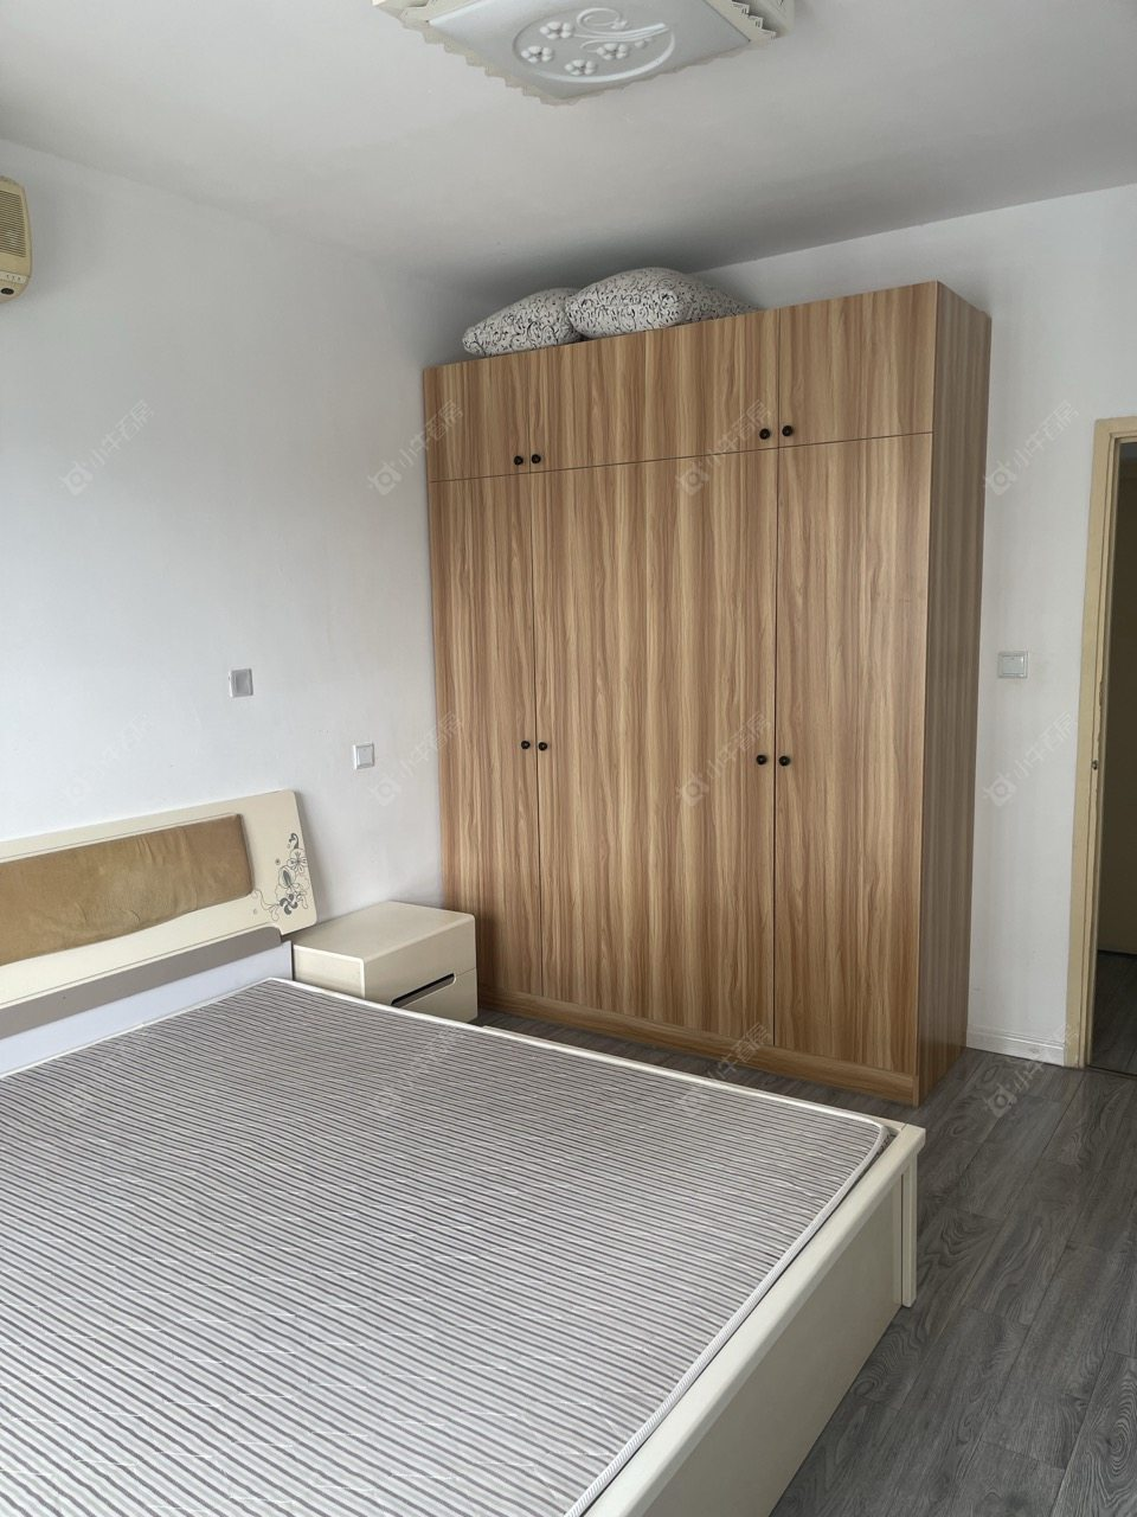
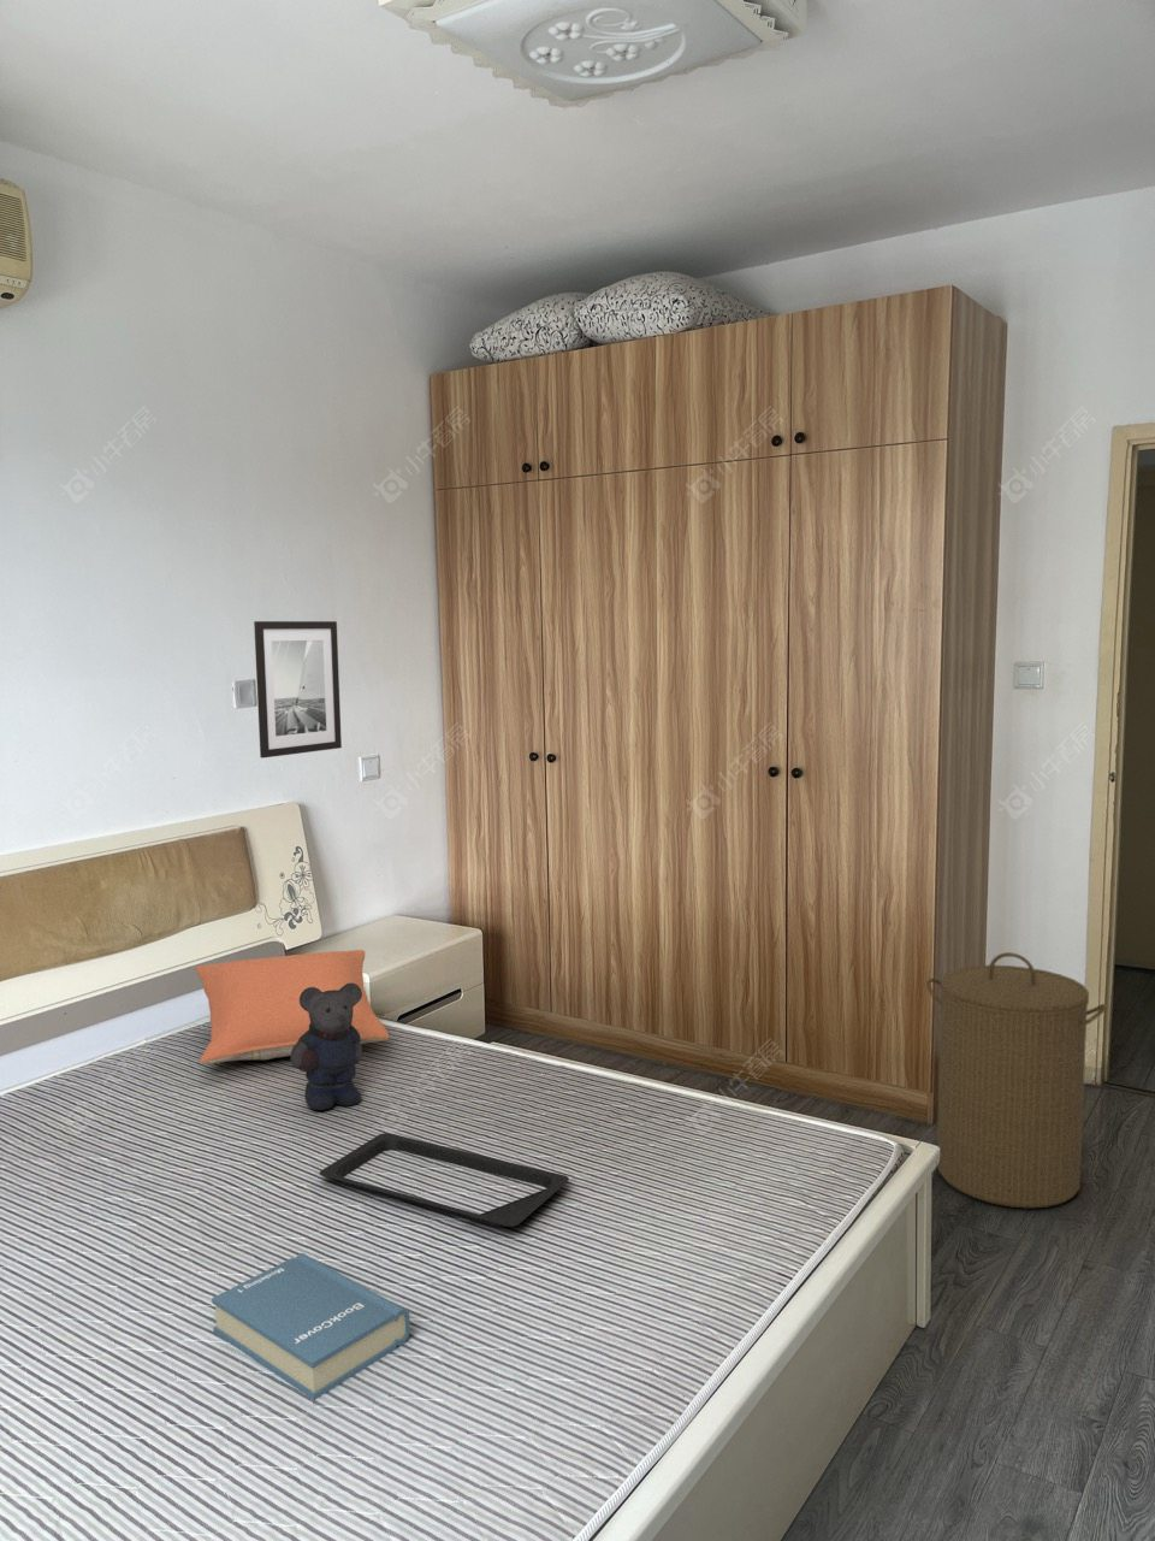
+ pillow [195,949,389,1065]
+ bear [277,983,363,1111]
+ serving tray [319,1132,570,1228]
+ laundry hamper [926,951,1108,1209]
+ wall art [252,620,343,758]
+ hardback book [211,1252,411,1401]
